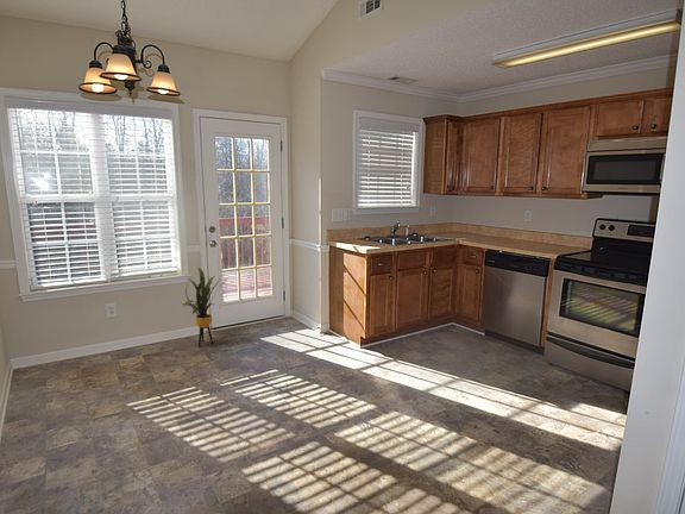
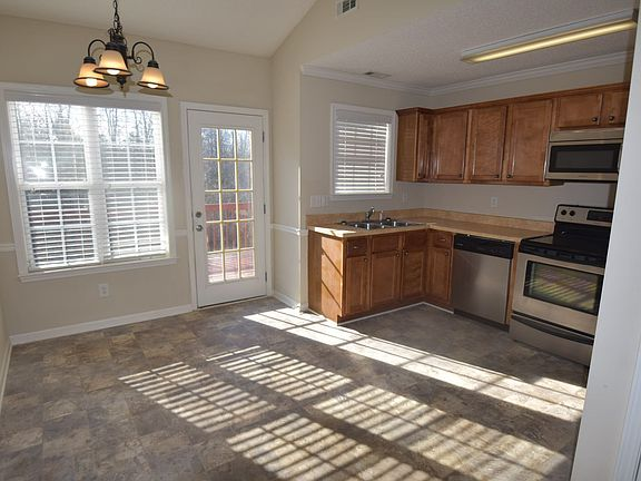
- house plant [182,265,233,347]
